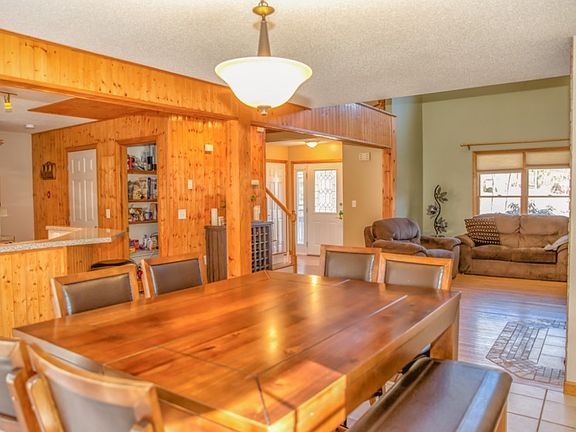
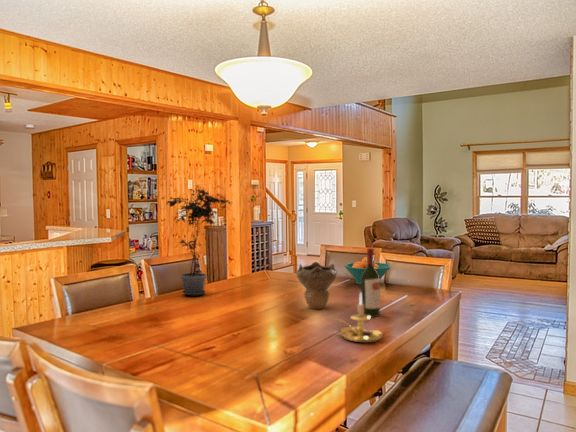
+ potted plant [165,185,232,297]
+ candle holder [334,291,384,344]
+ decorative bowl [295,261,338,310]
+ wine bottle [360,247,381,318]
+ fruit bowl [343,256,392,286]
